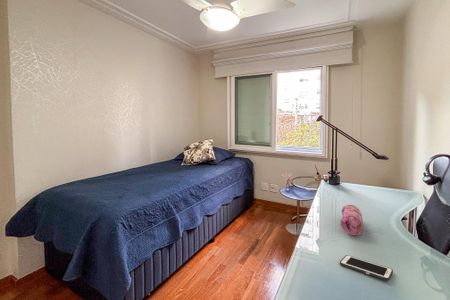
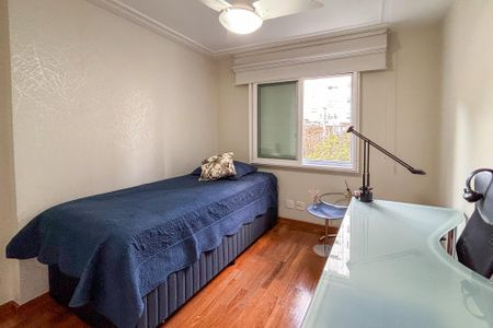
- cell phone [339,254,394,282]
- pencil case [340,204,364,236]
